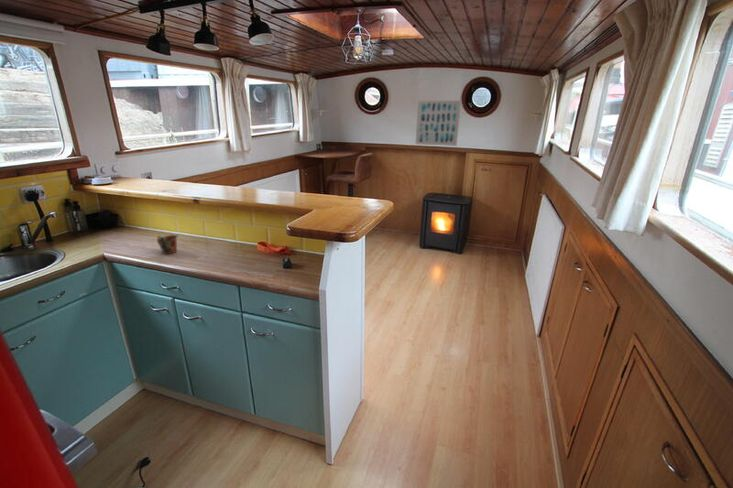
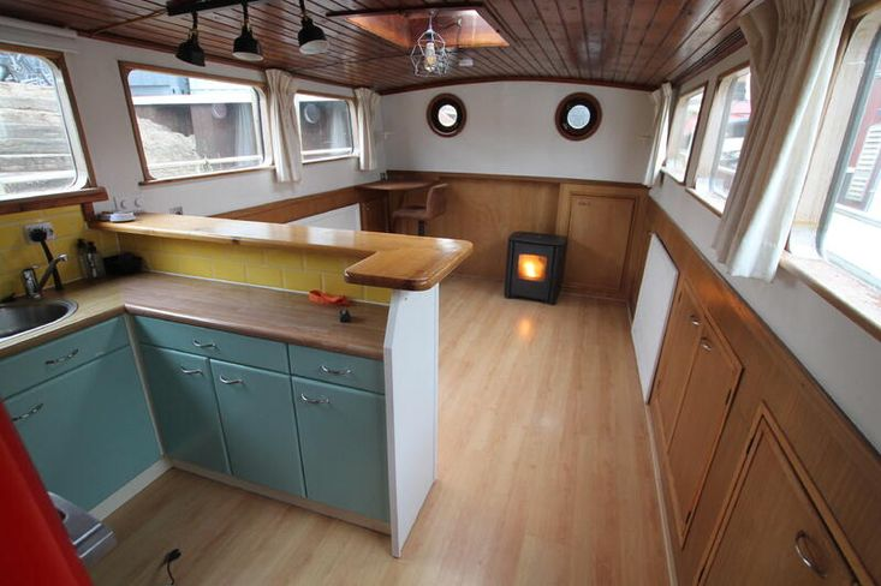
- mug [156,234,179,255]
- wall art [414,100,462,147]
